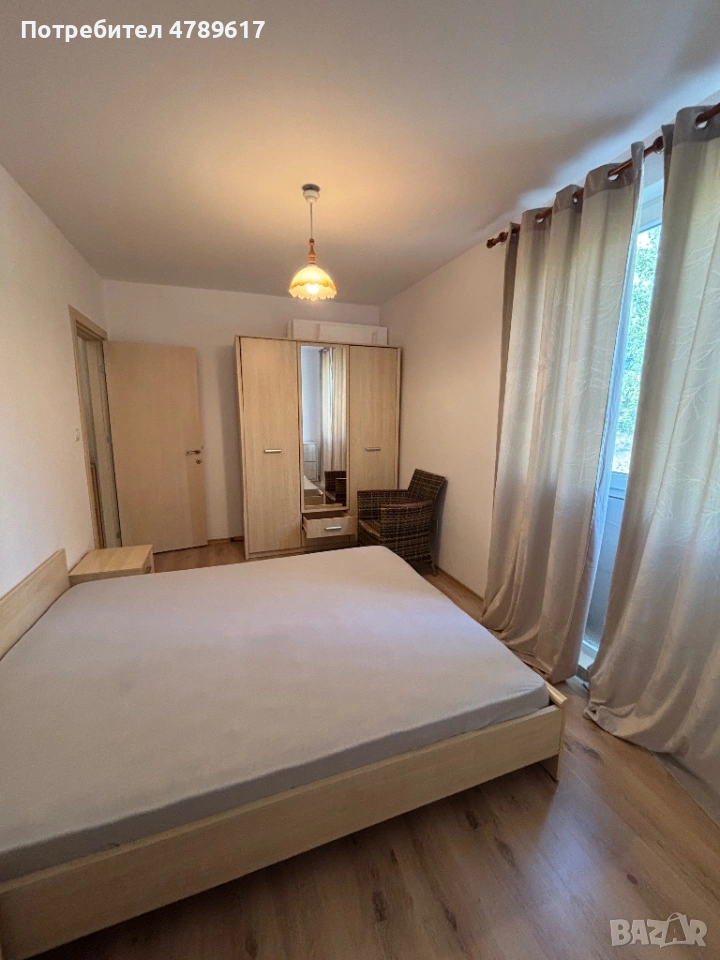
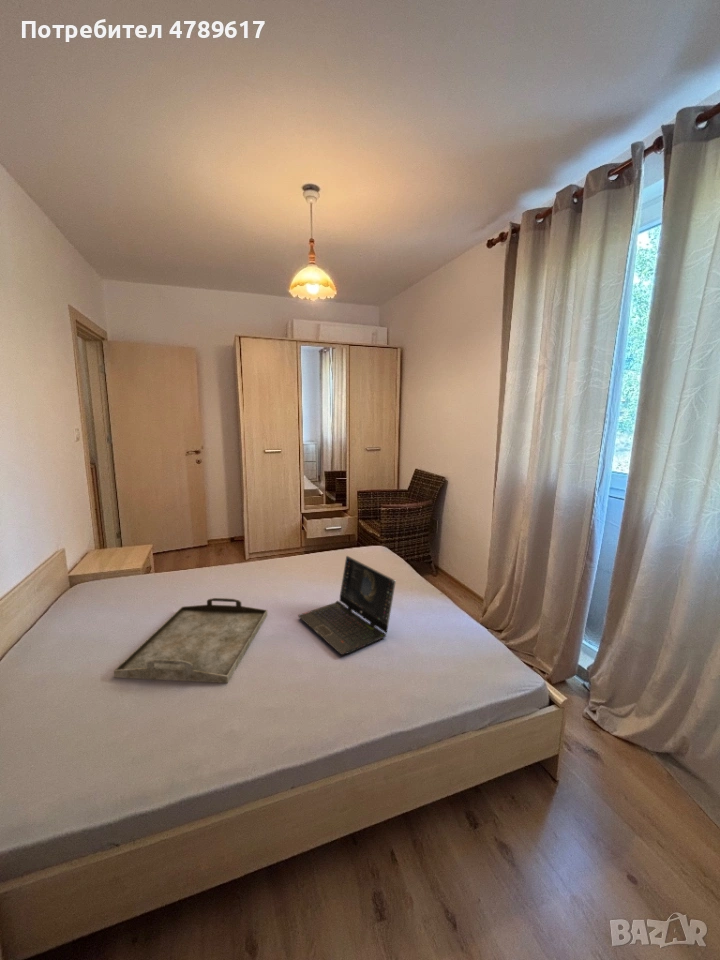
+ laptop computer [297,555,397,656]
+ serving tray [113,597,269,684]
